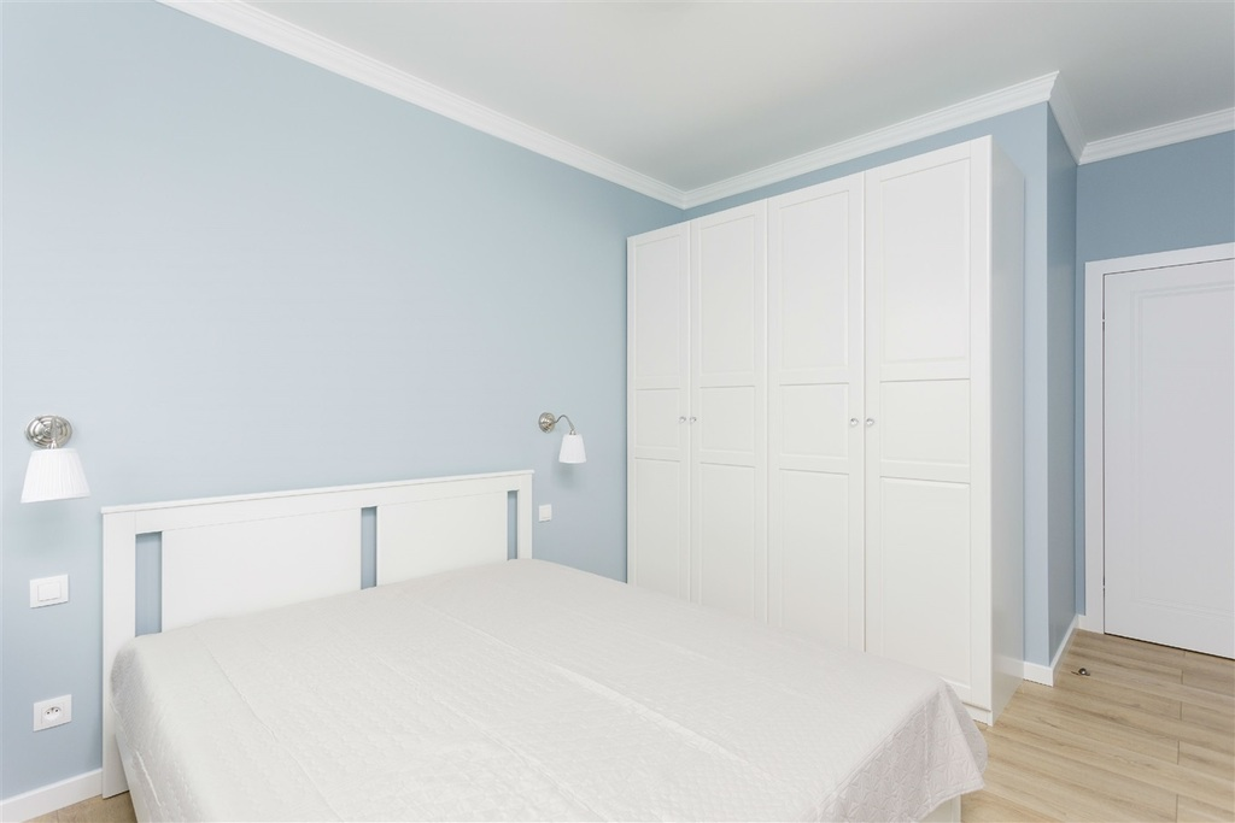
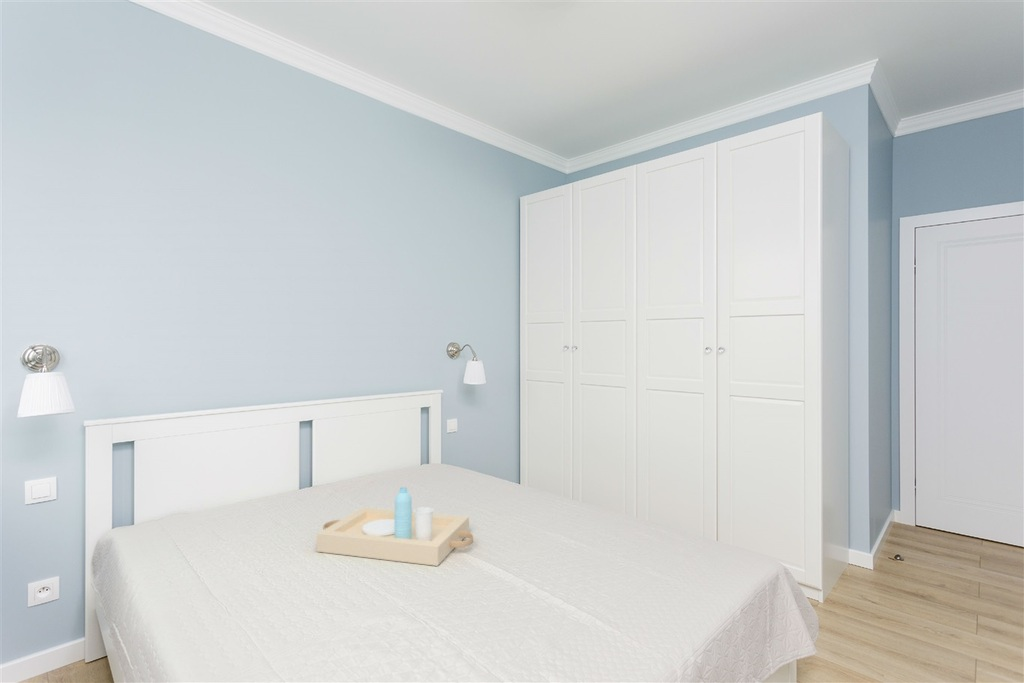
+ serving tray [316,486,474,567]
